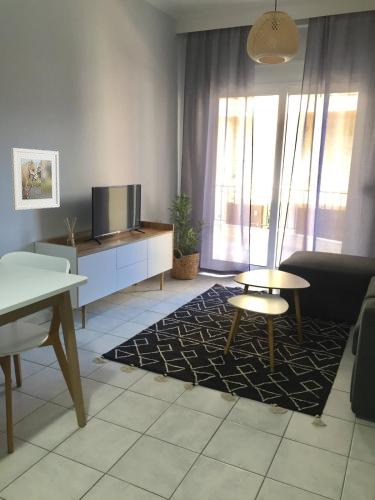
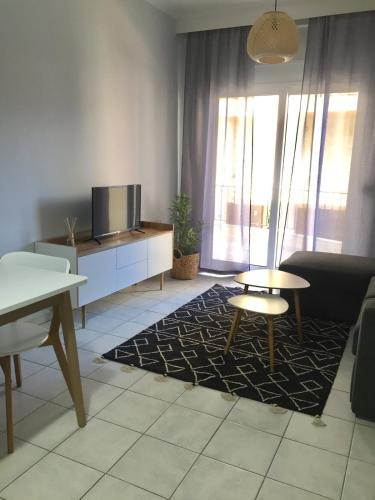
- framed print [10,147,60,211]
